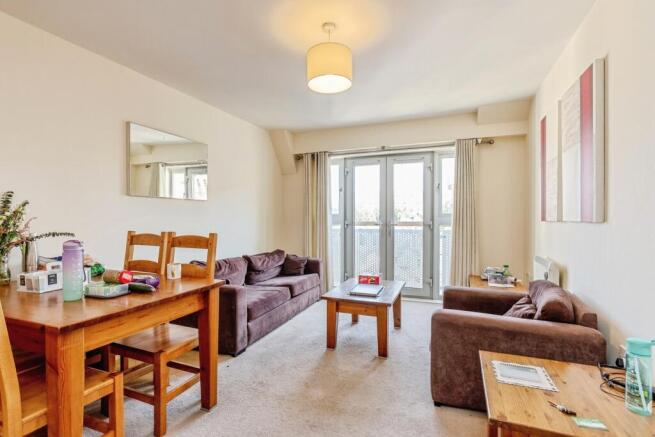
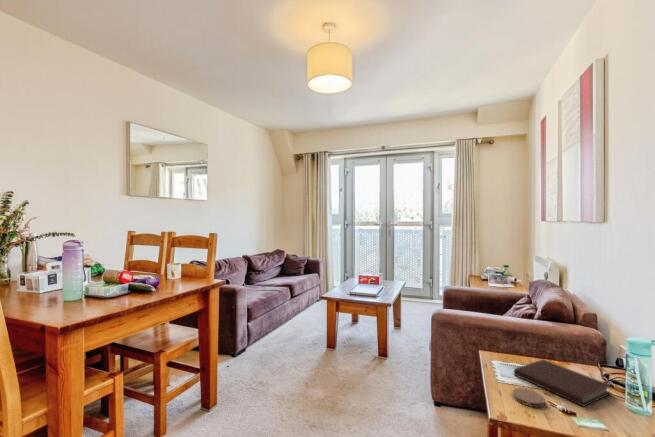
+ notebook [513,358,613,408]
+ coaster [512,387,546,408]
